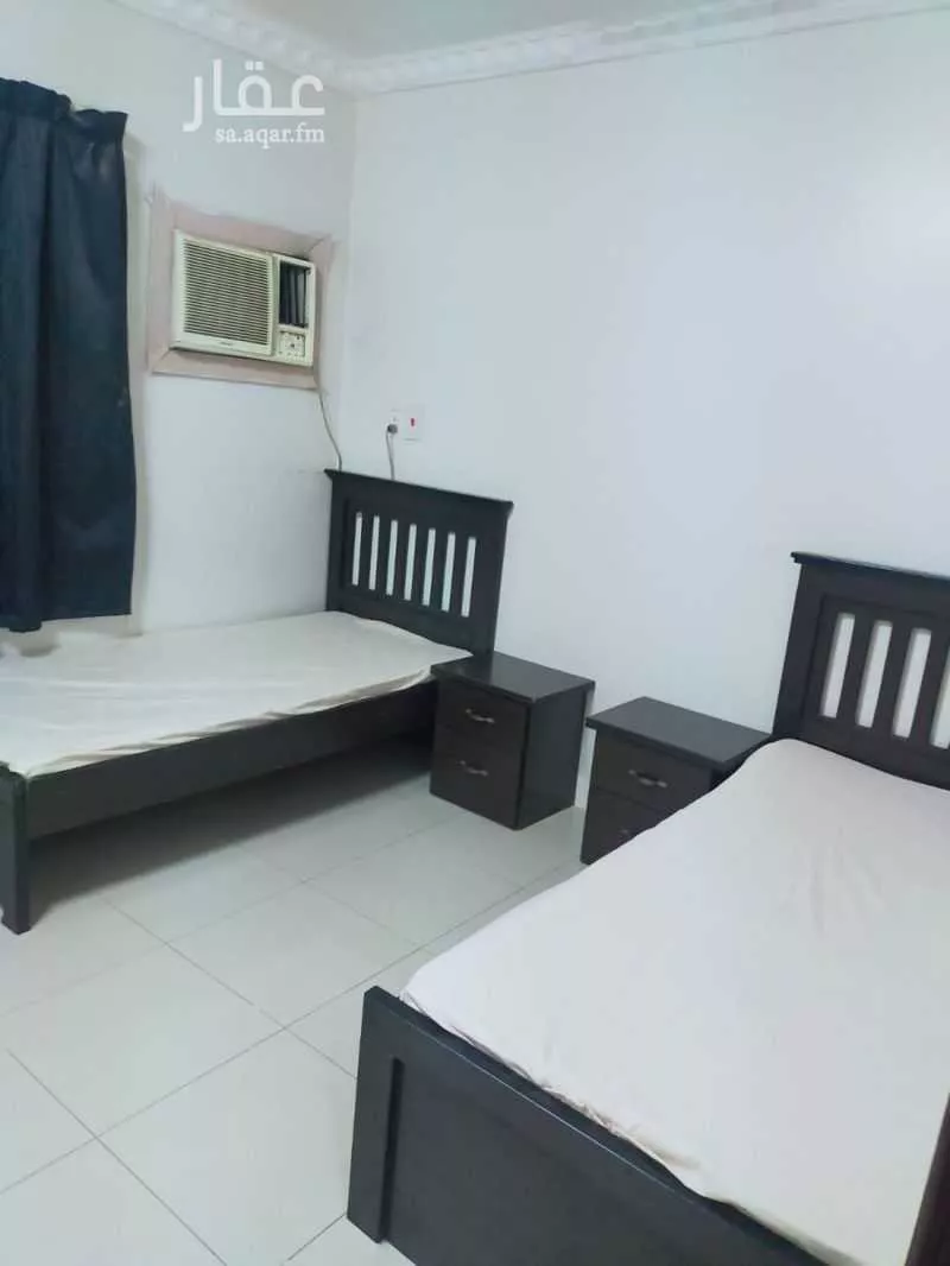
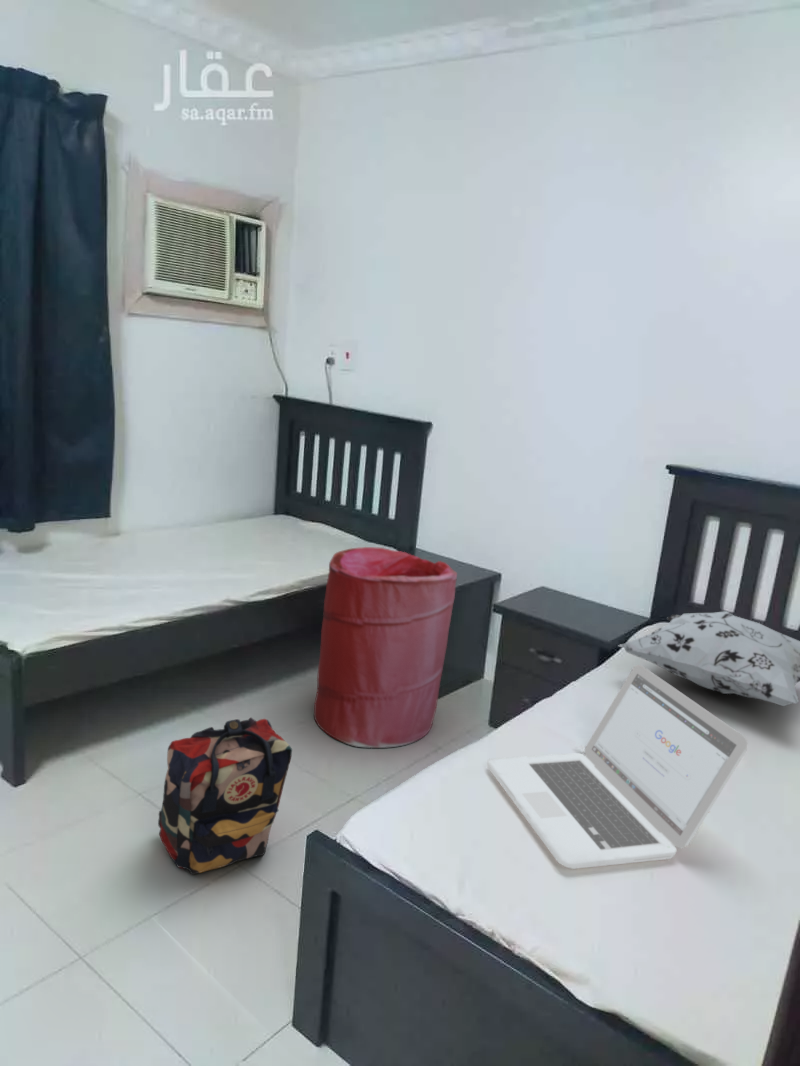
+ laundry hamper [313,546,458,749]
+ backpack [157,717,293,875]
+ laptop [486,664,749,870]
+ decorative pillow [618,610,800,707]
